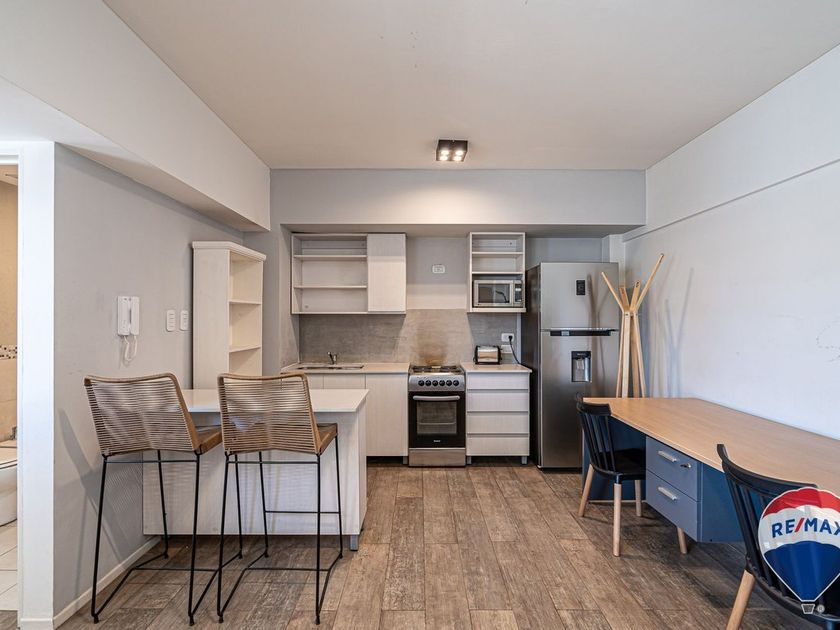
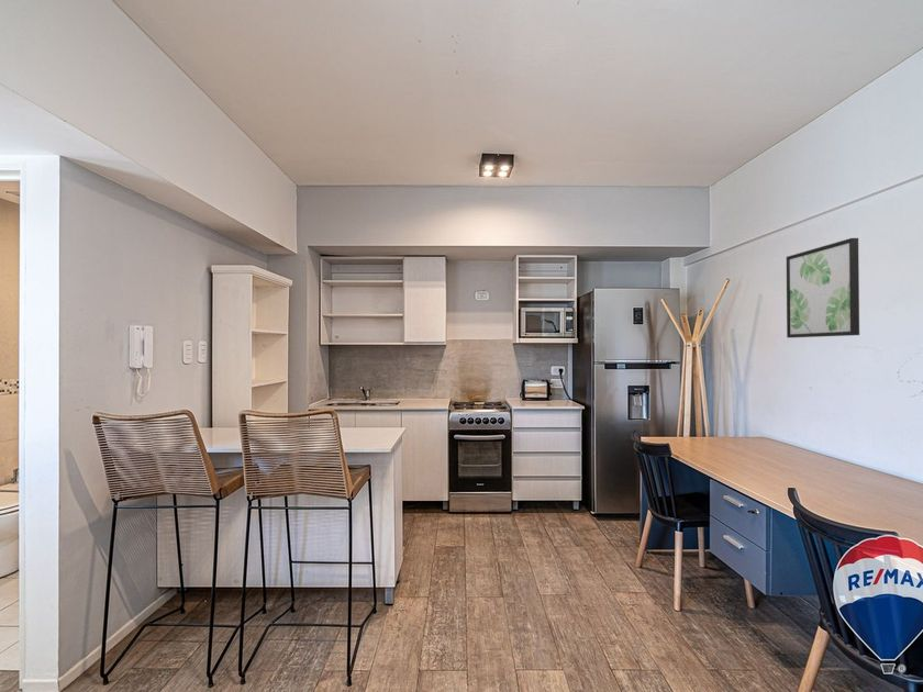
+ wall art [786,237,860,338]
